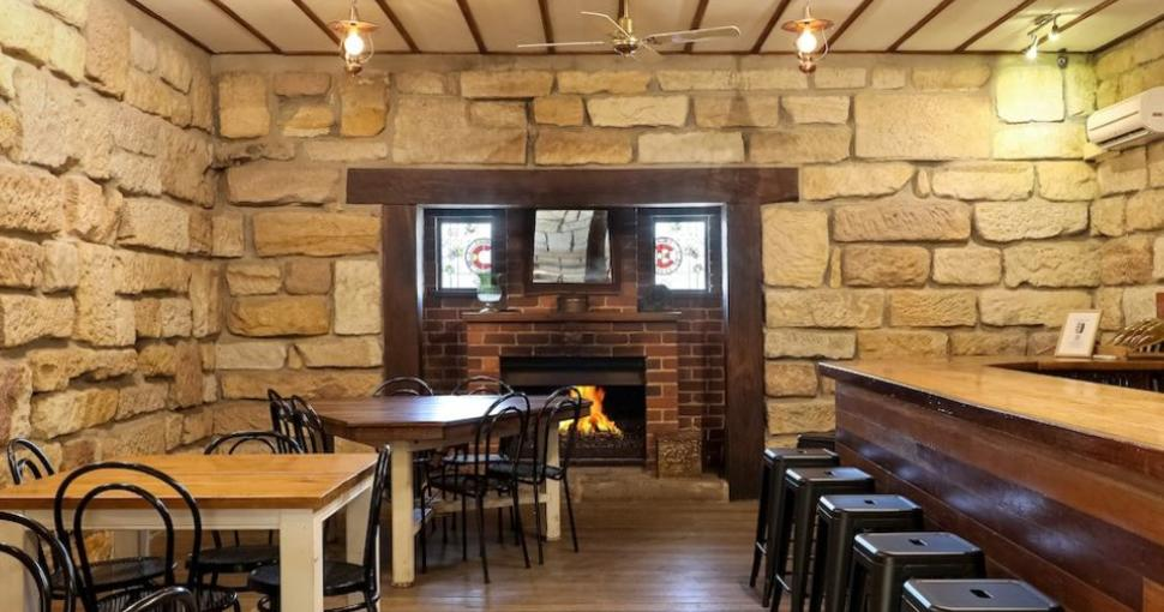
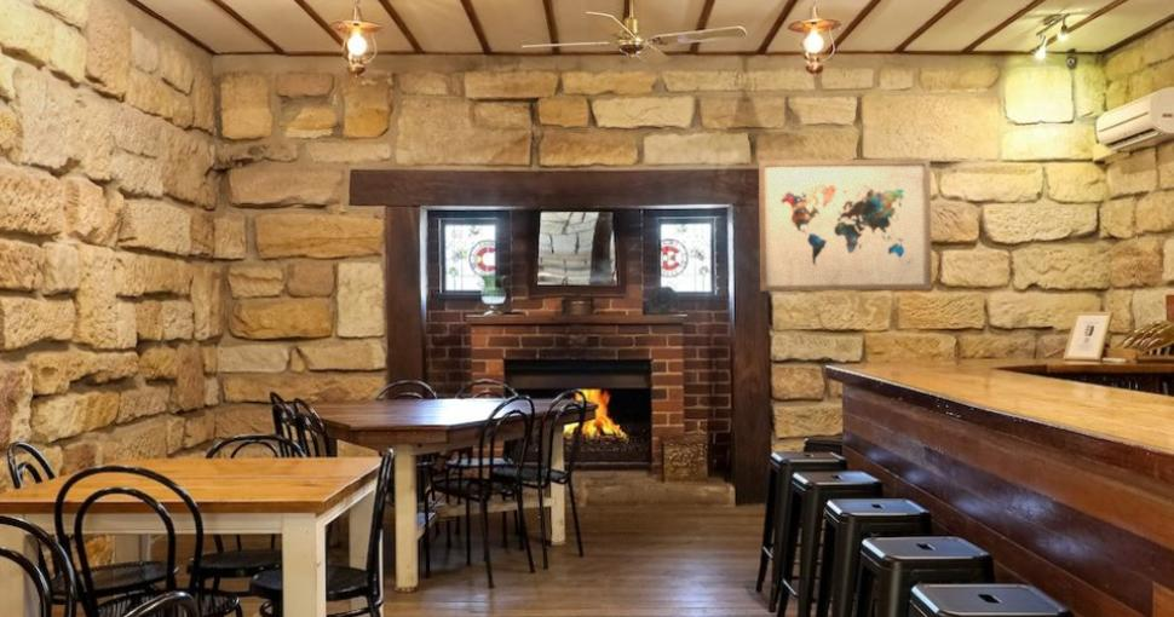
+ wall art [758,157,933,293]
